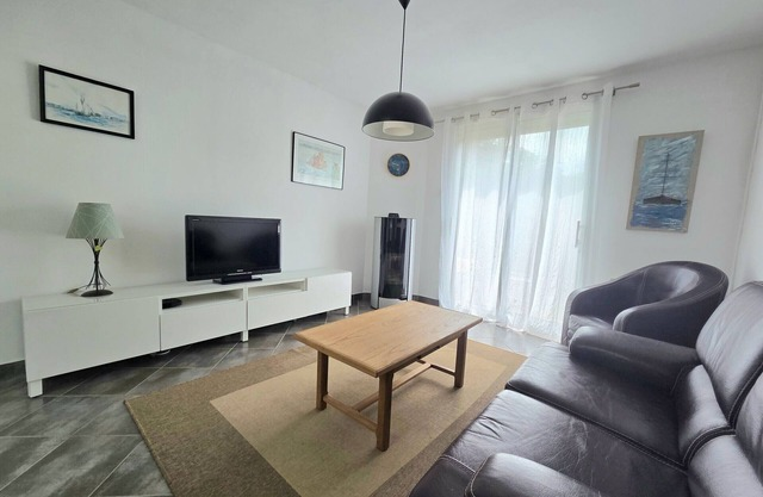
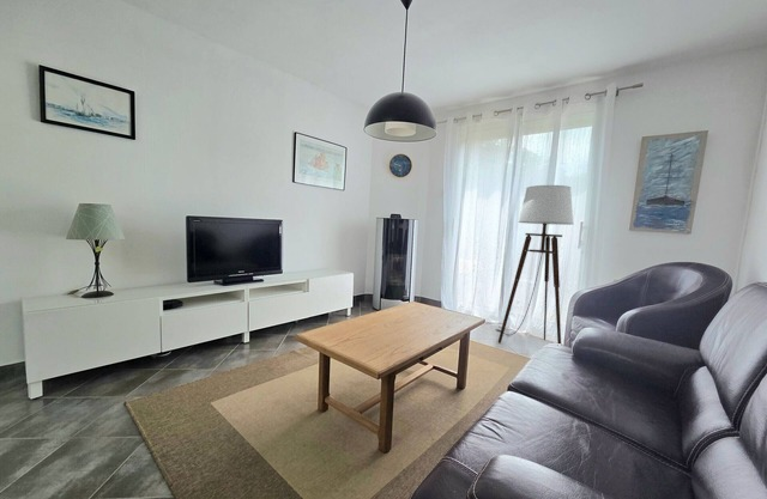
+ floor lamp [494,184,574,345]
